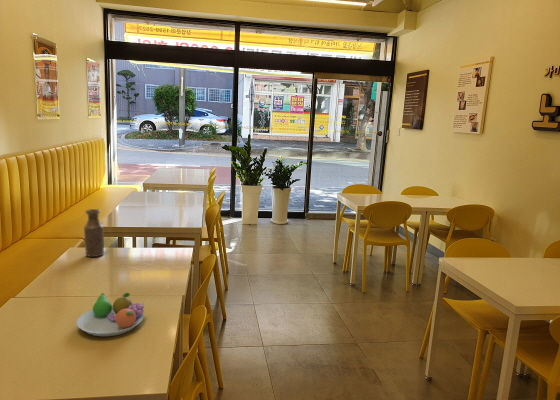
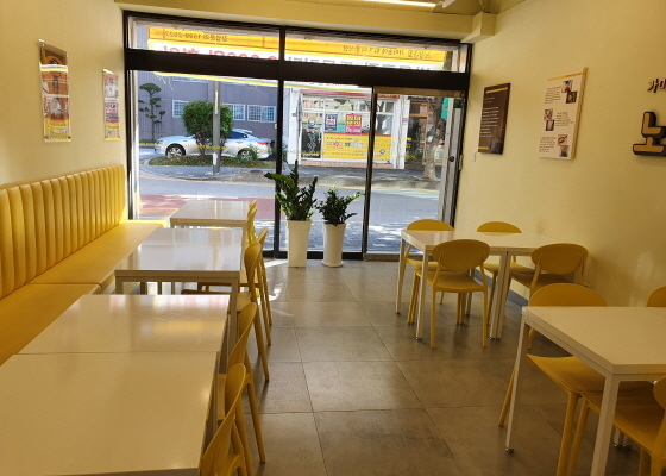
- bottle [83,208,105,258]
- fruit bowl [76,292,145,337]
